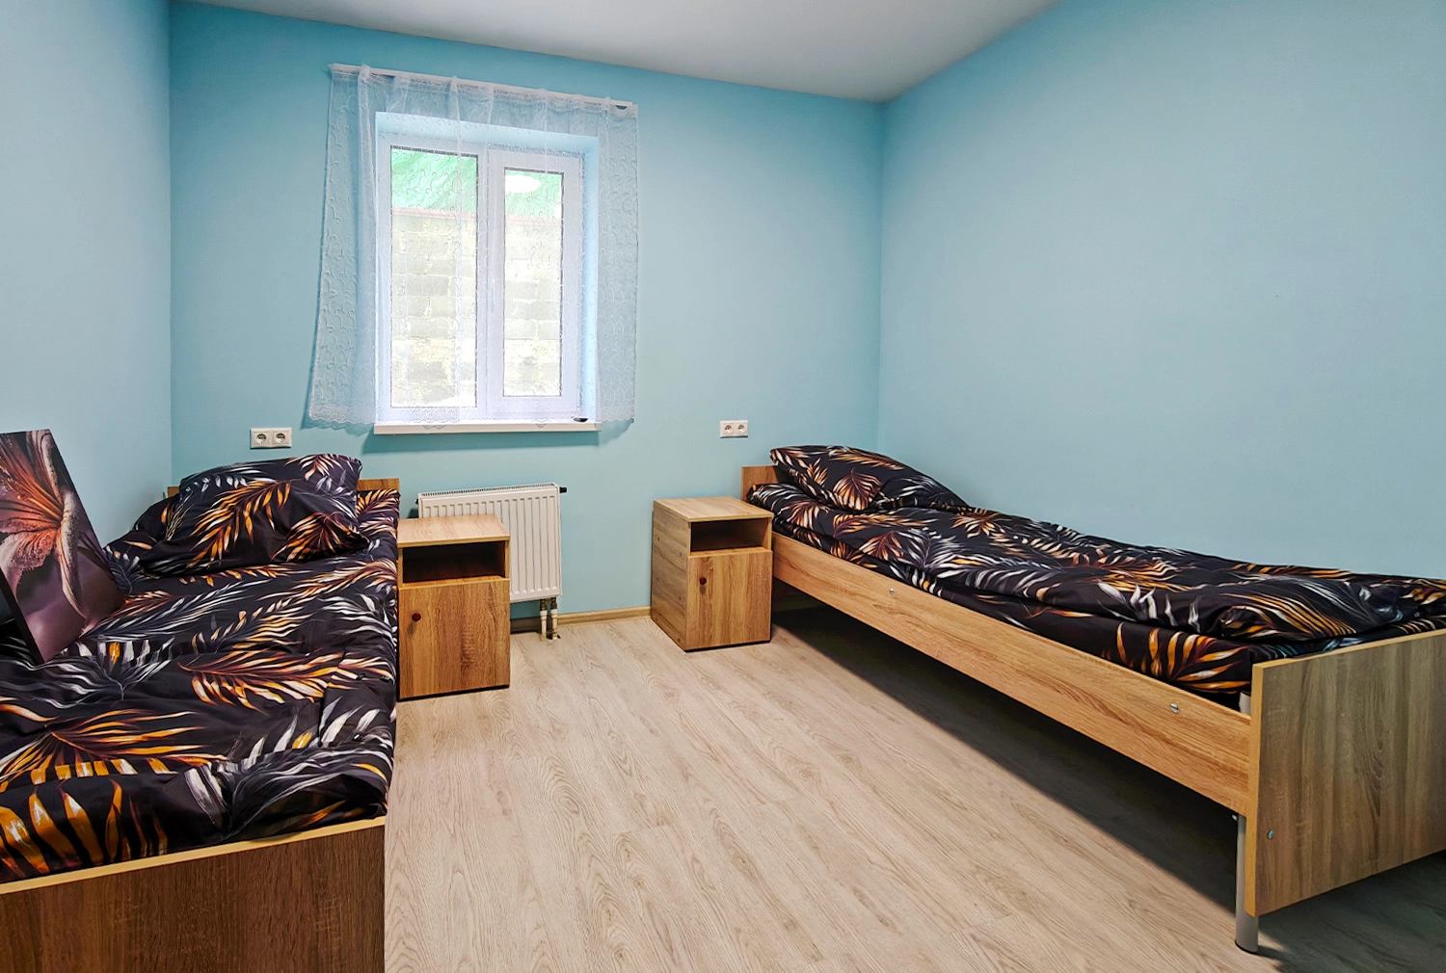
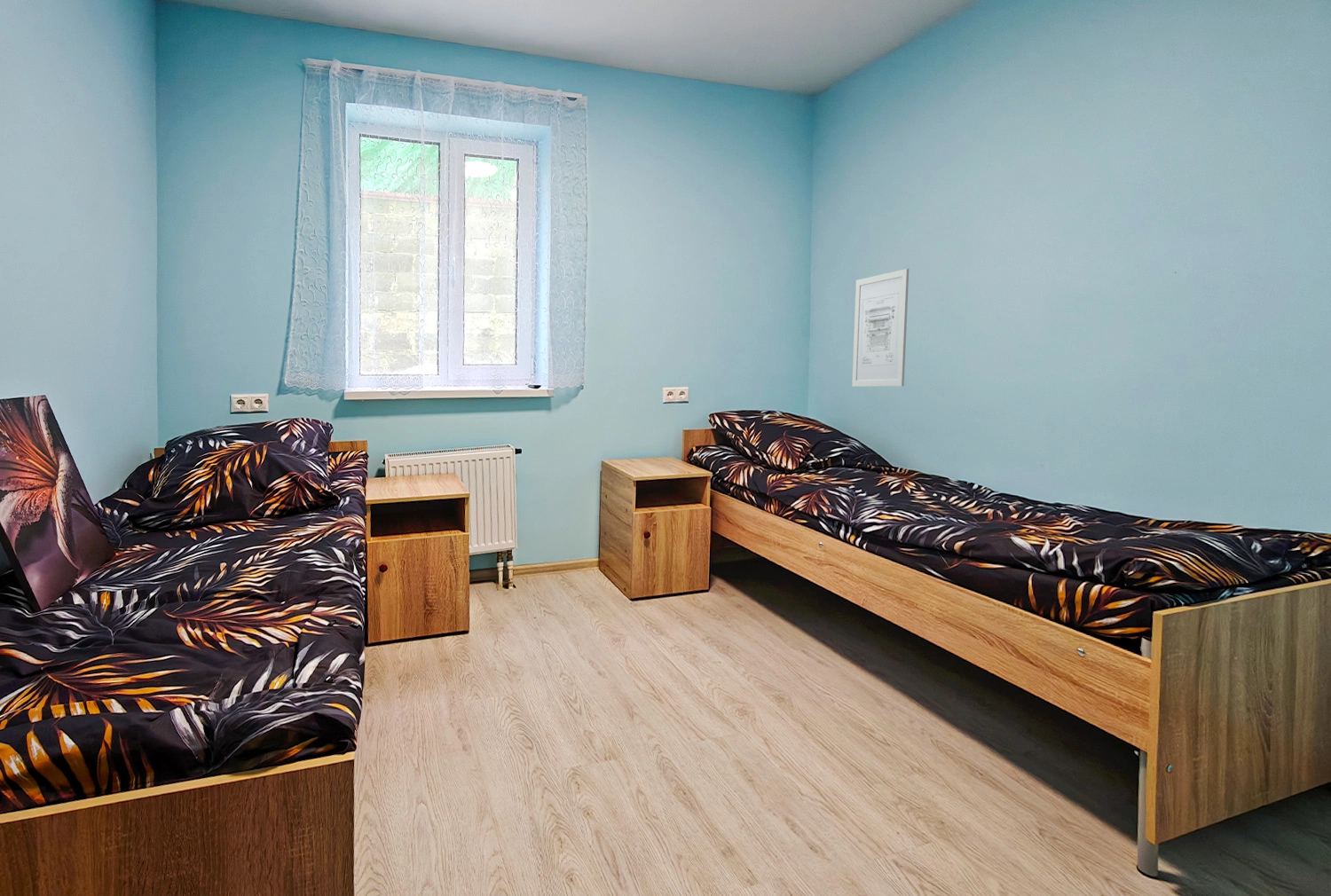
+ wall art [851,268,910,388]
